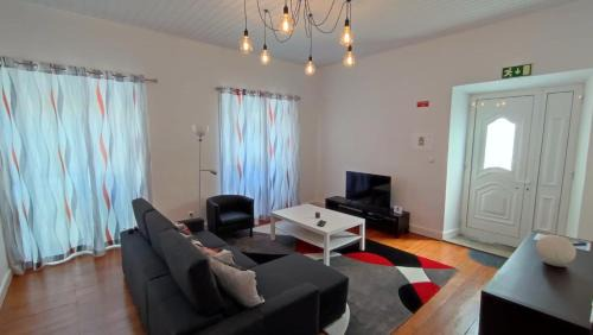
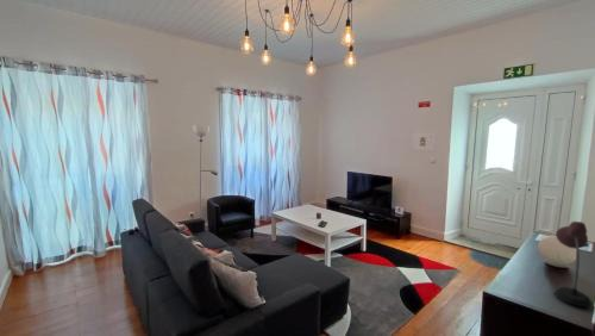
+ desk lamp [553,220,593,307]
